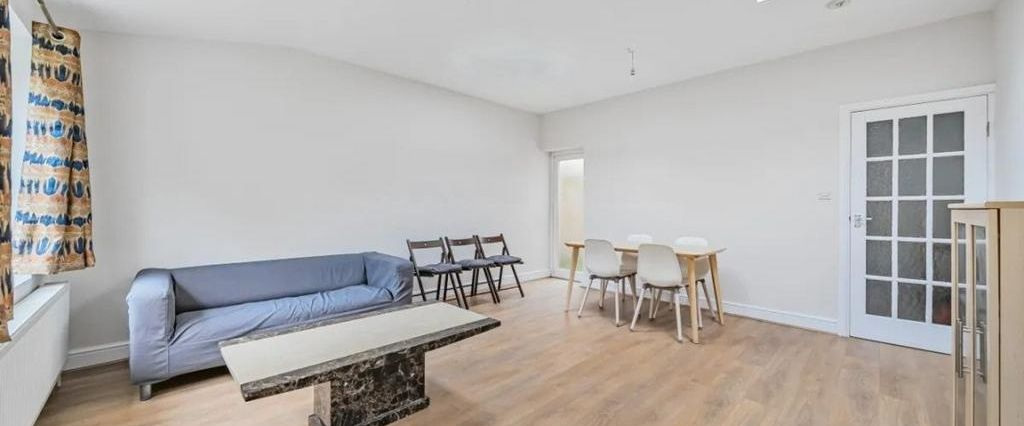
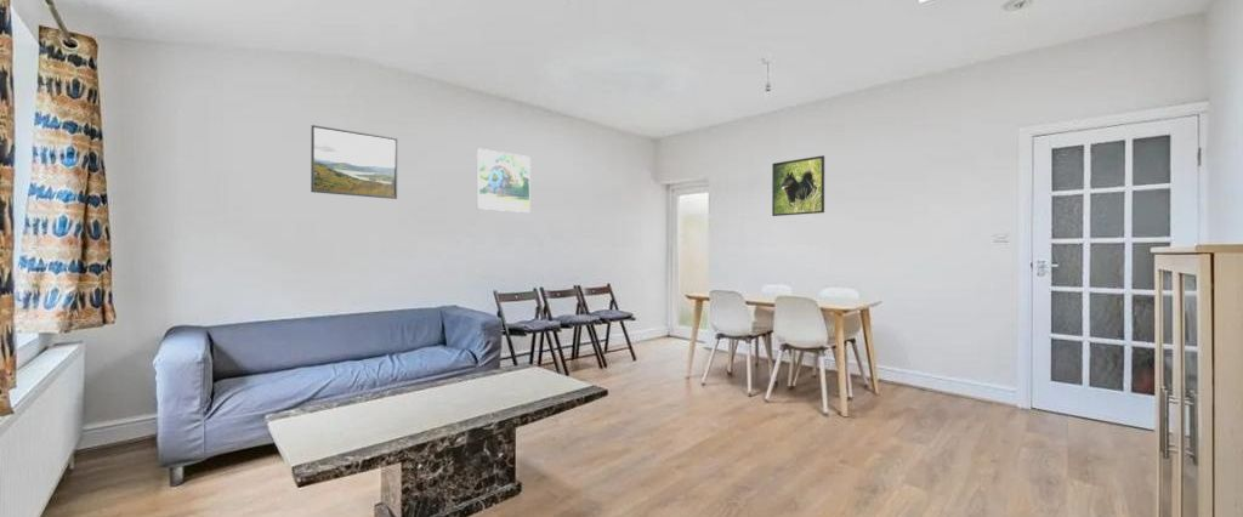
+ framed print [771,154,825,217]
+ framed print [476,148,532,214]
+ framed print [310,124,398,200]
